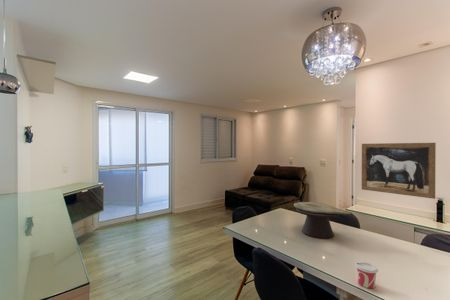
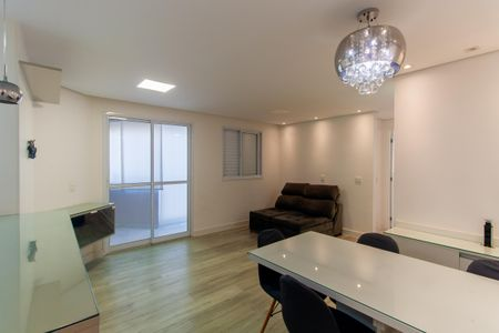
- wall art [361,142,437,200]
- cup [355,260,379,289]
- decorative bowl [293,201,352,240]
